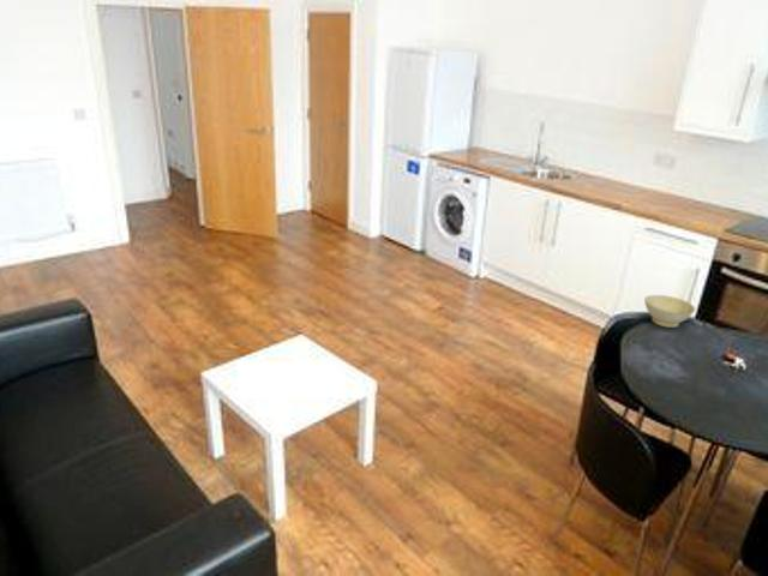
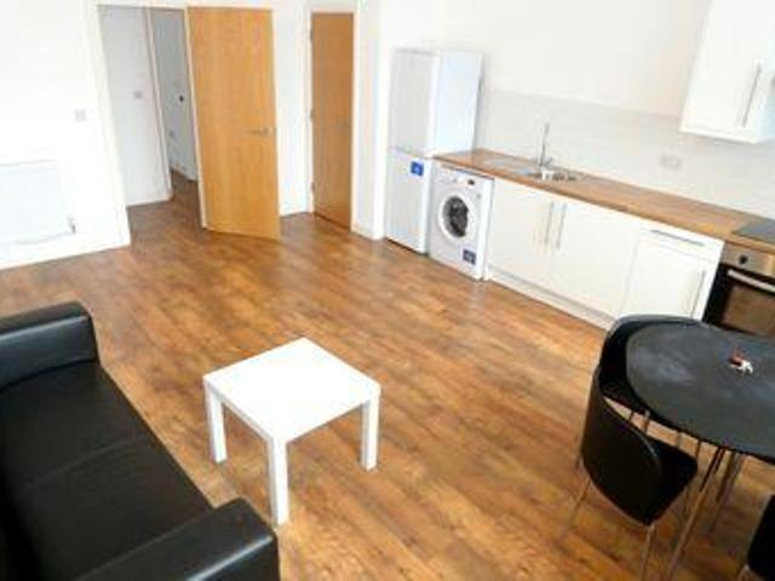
- bowl [643,294,696,329]
